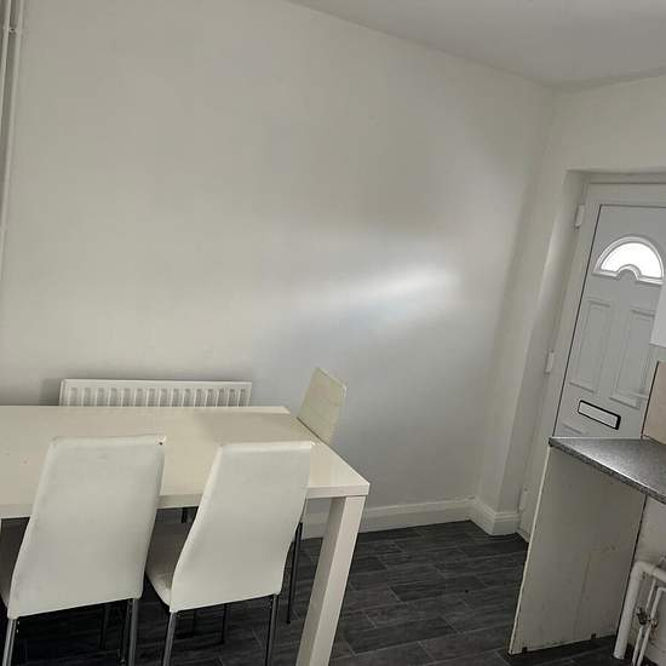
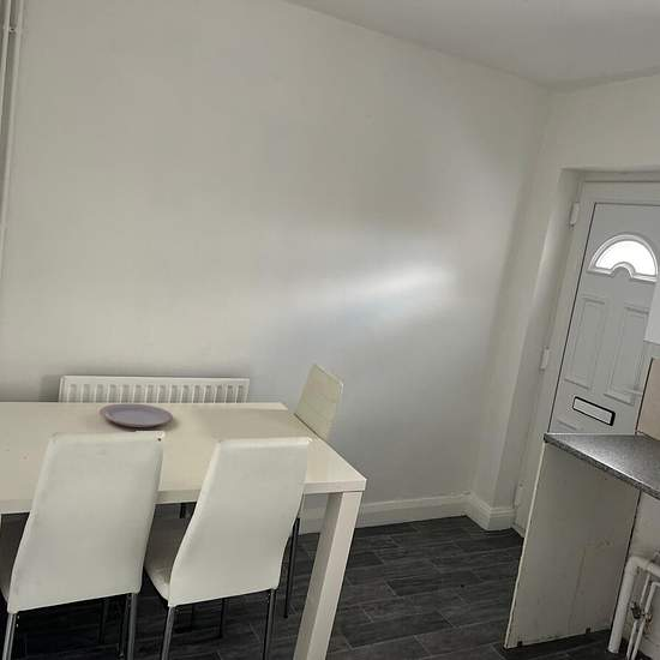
+ plate [98,402,174,428]
